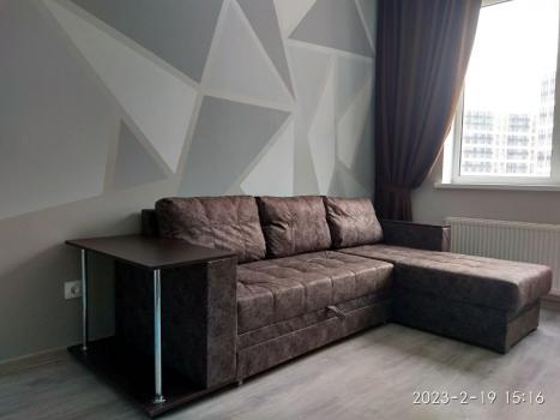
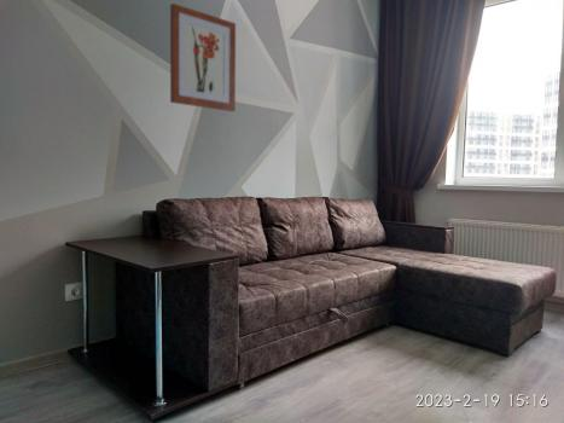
+ wall art [169,2,237,112]
